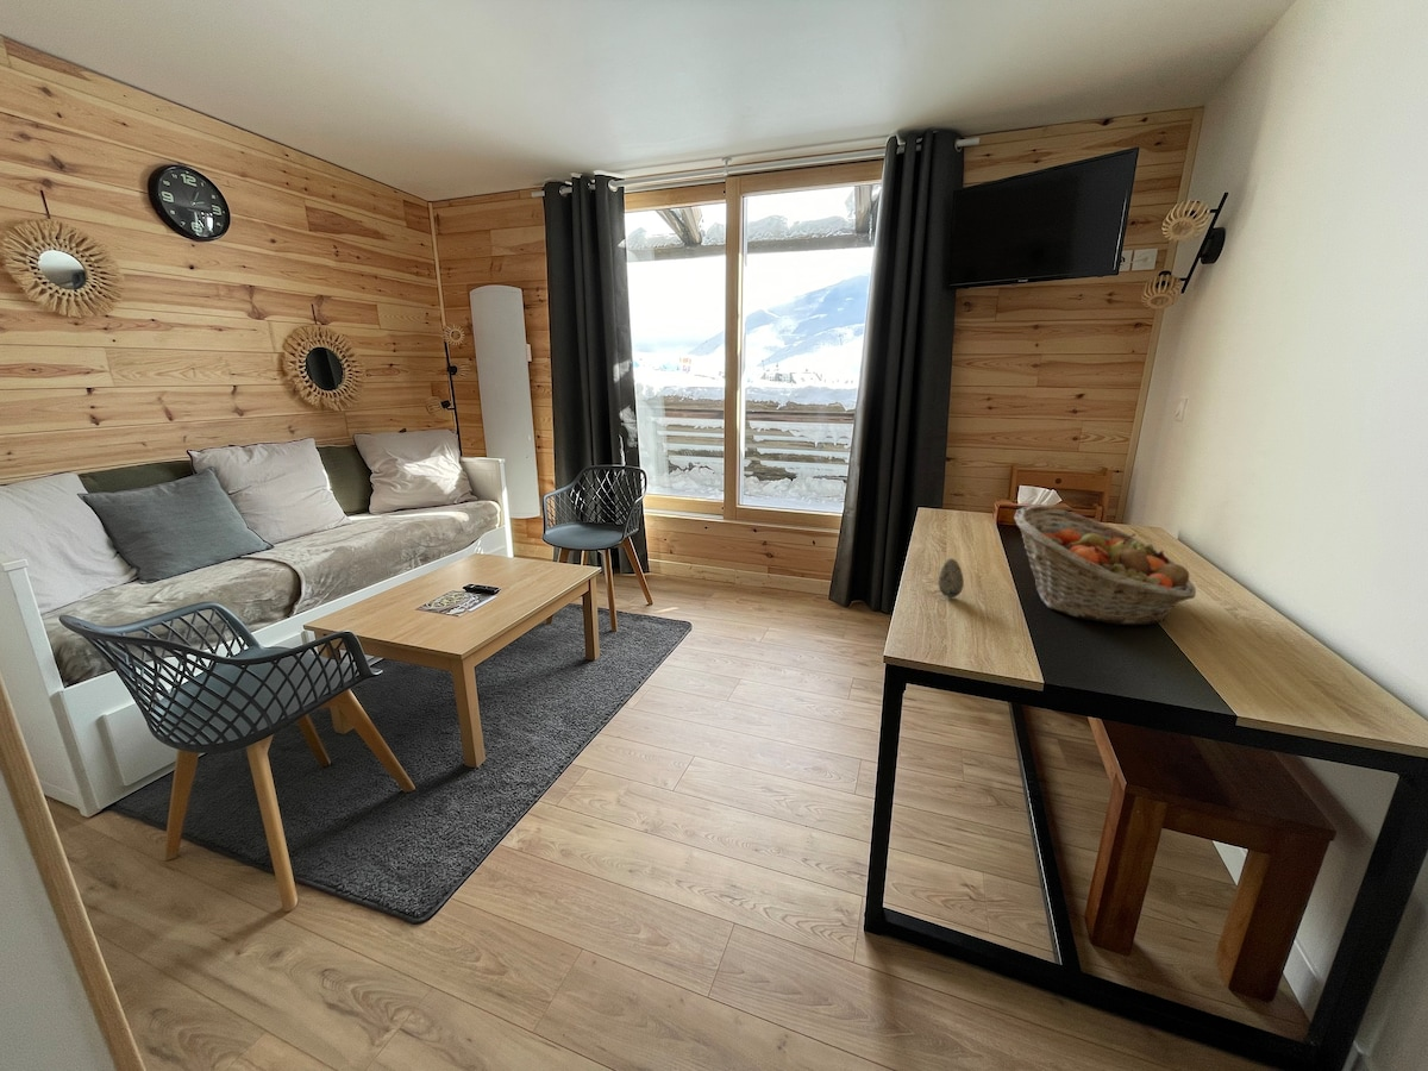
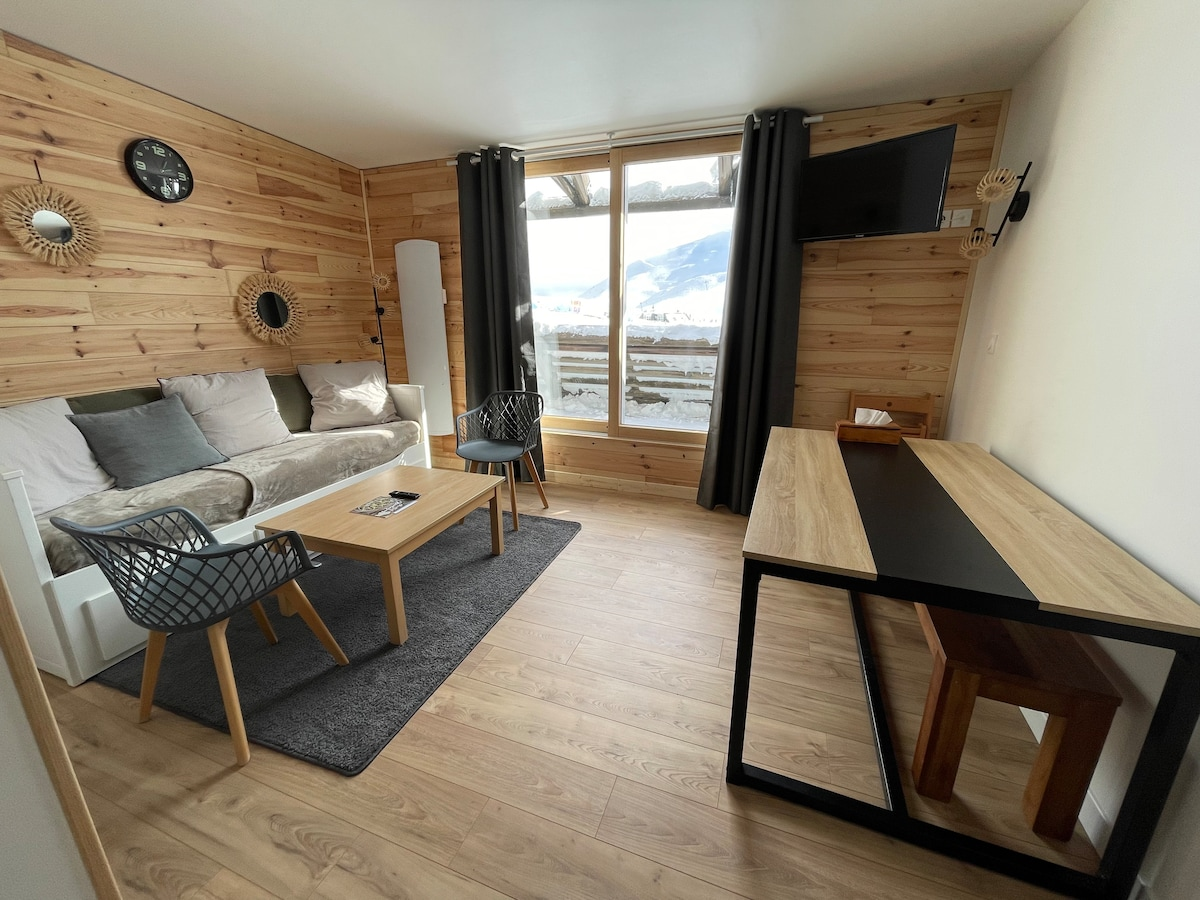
- fruit basket [1013,505,1197,626]
- decorative egg [938,557,965,599]
